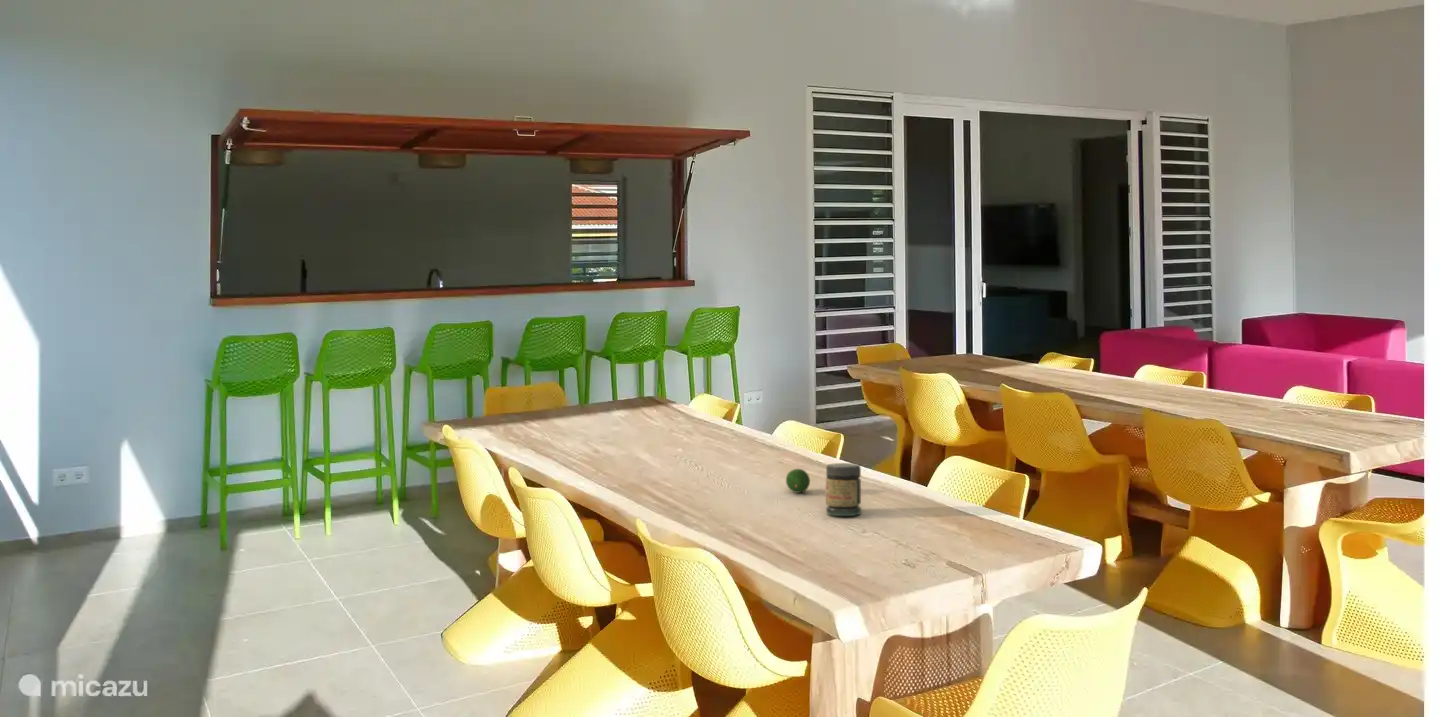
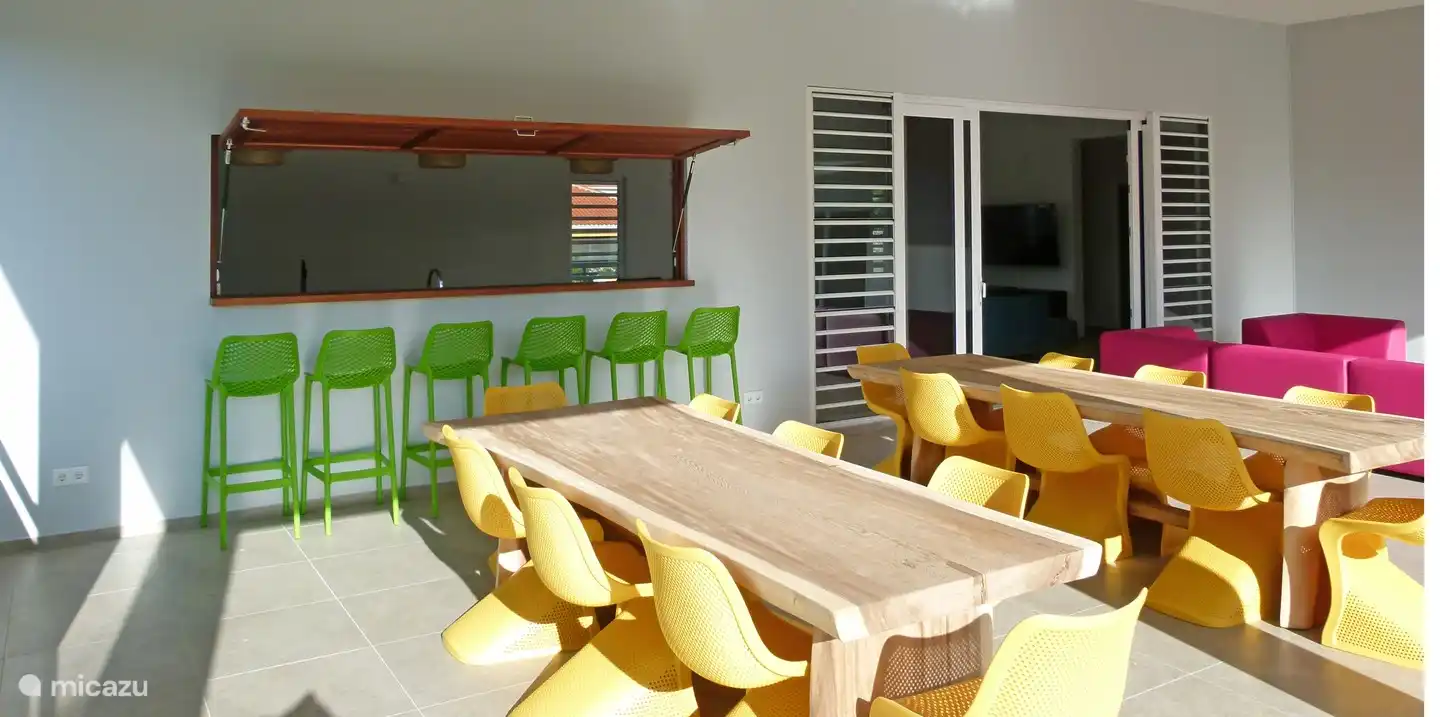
- jar [825,462,862,517]
- fruit [785,468,811,494]
